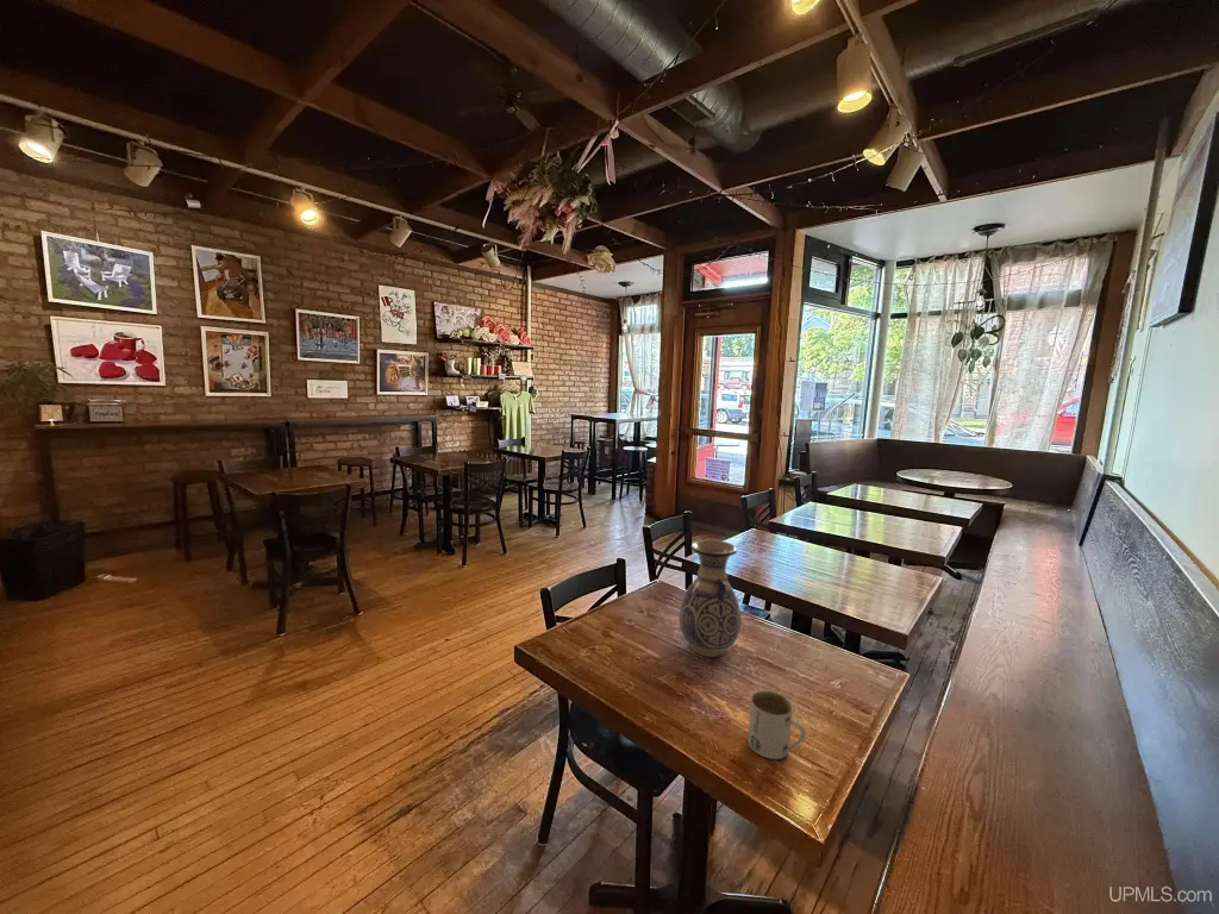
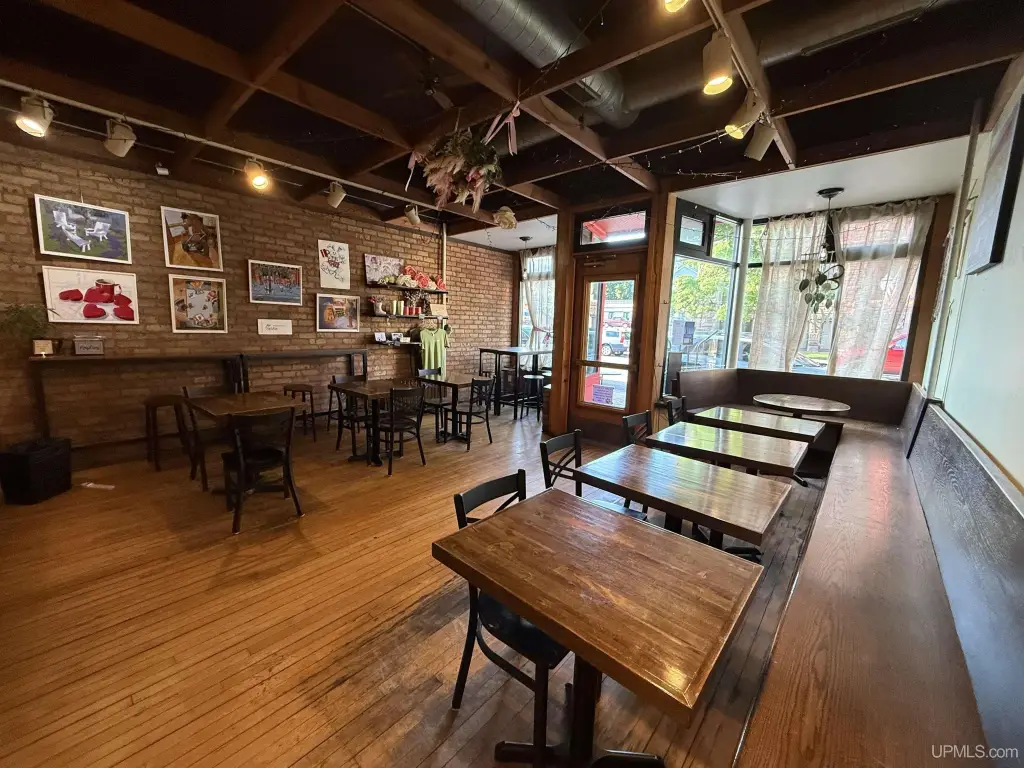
- vase [677,539,743,658]
- mug [746,689,807,760]
